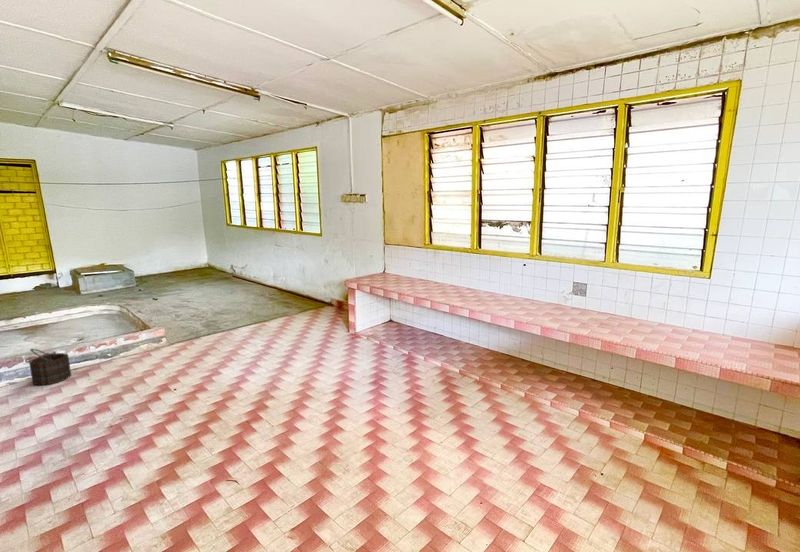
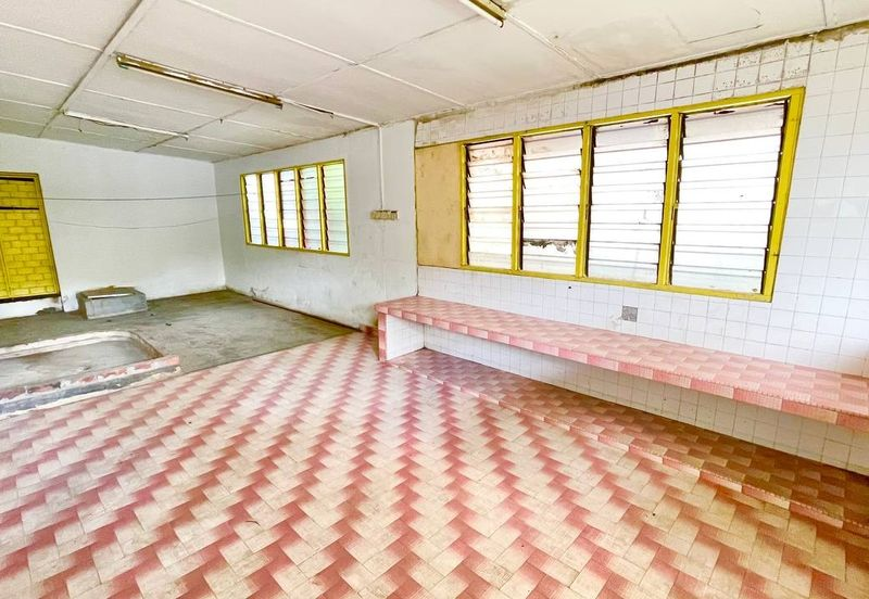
- bucket [28,348,72,387]
